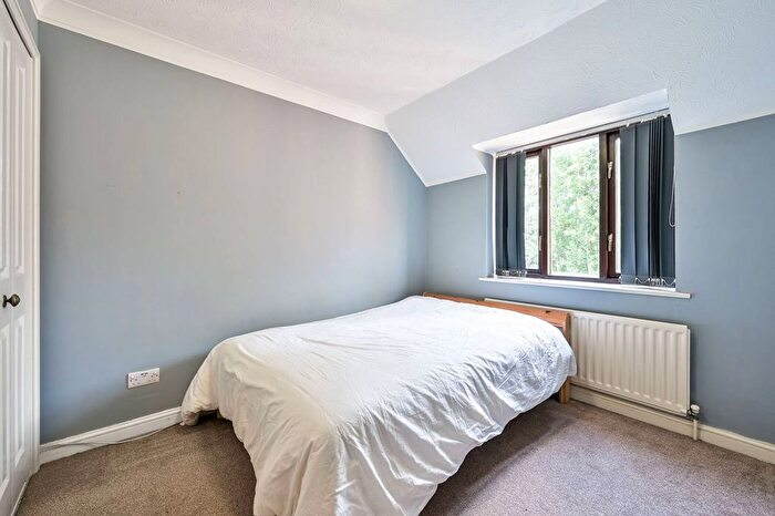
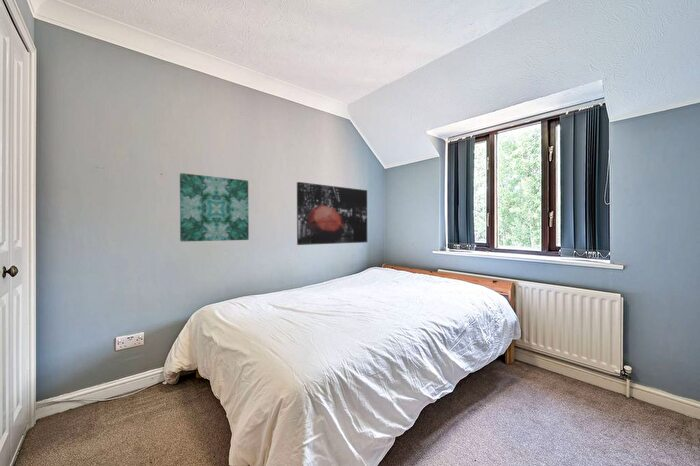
+ wall art [296,181,368,246]
+ wall art [179,172,250,242]
